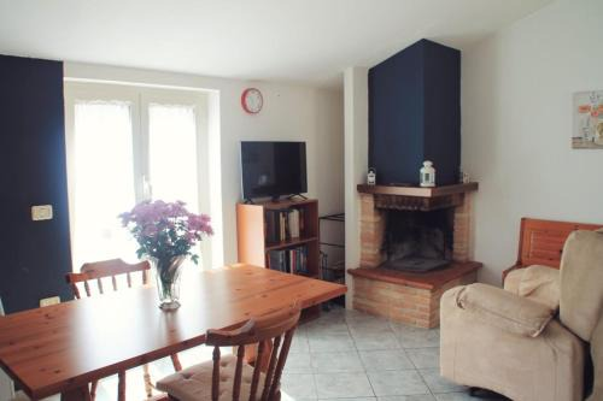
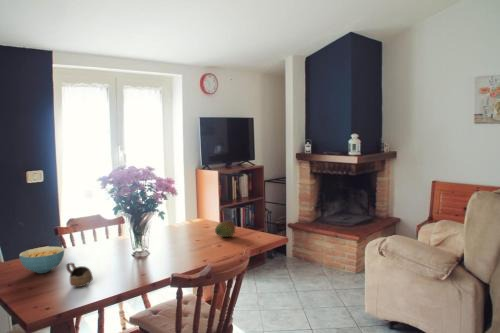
+ cup [65,262,94,288]
+ cereal bowl [18,246,65,274]
+ fruit [214,220,236,238]
